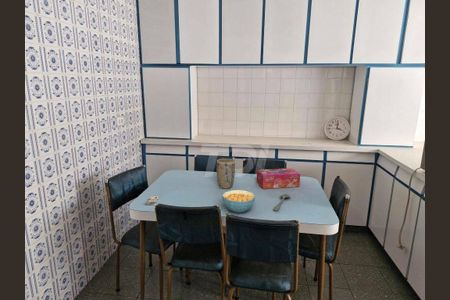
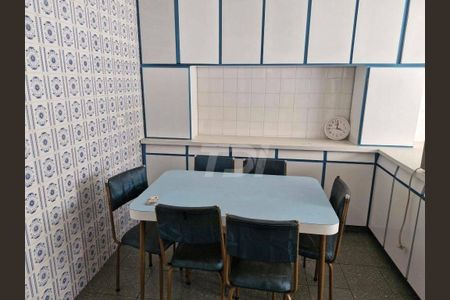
- spoon [272,193,291,212]
- tissue box [255,167,301,190]
- plant pot [216,158,236,189]
- cereal bowl [221,189,256,214]
